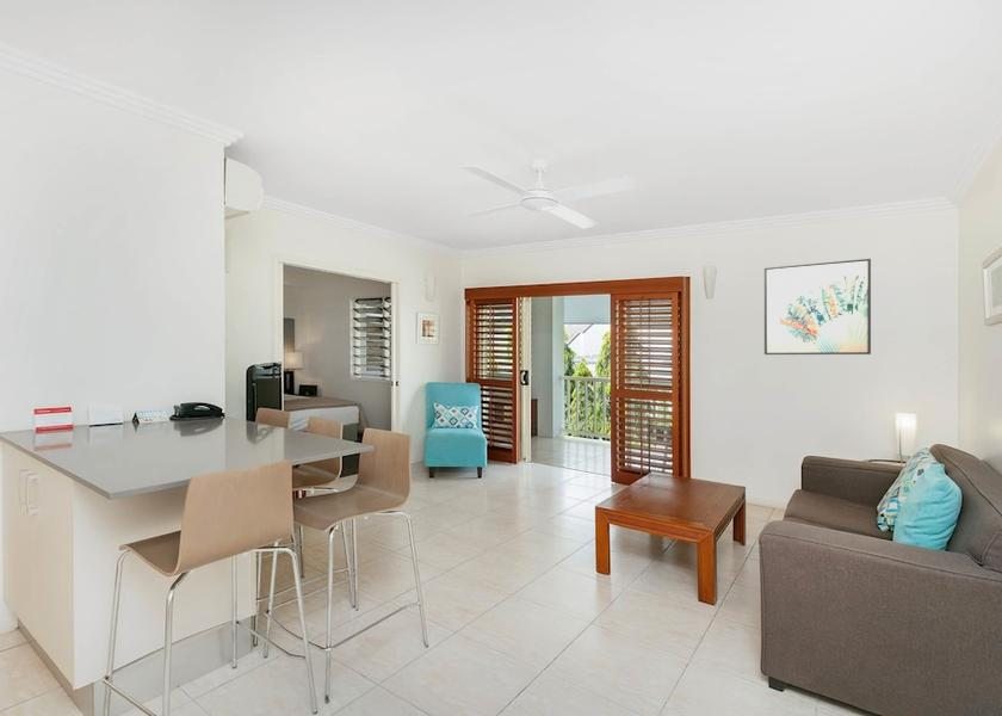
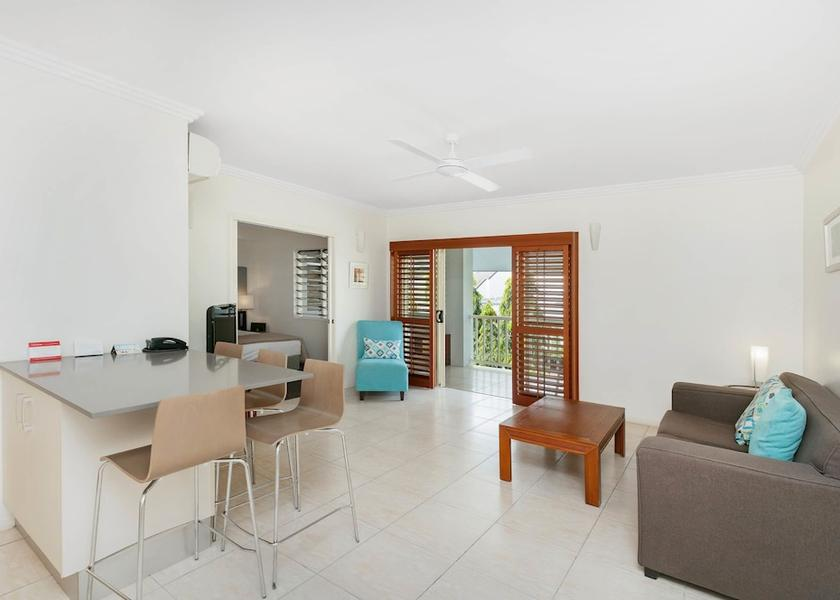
- wall art [763,258,872,356]
